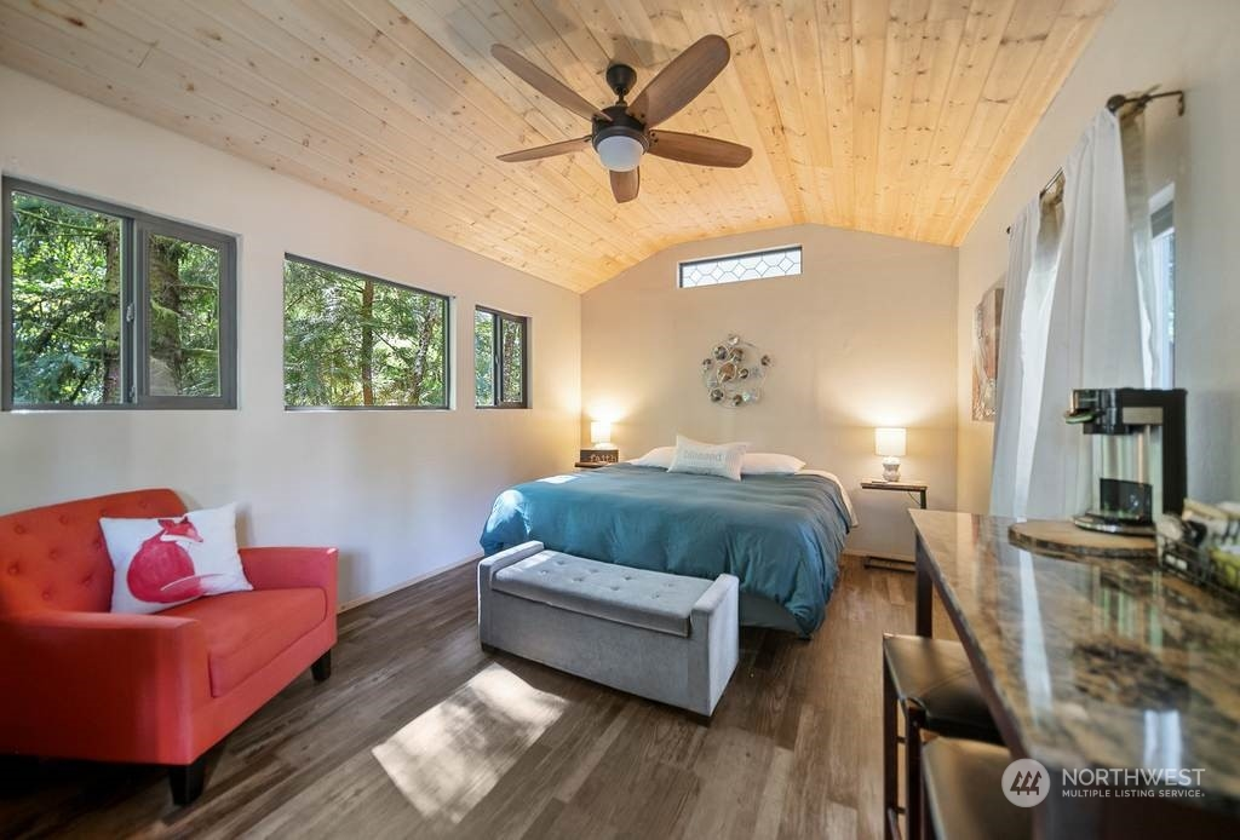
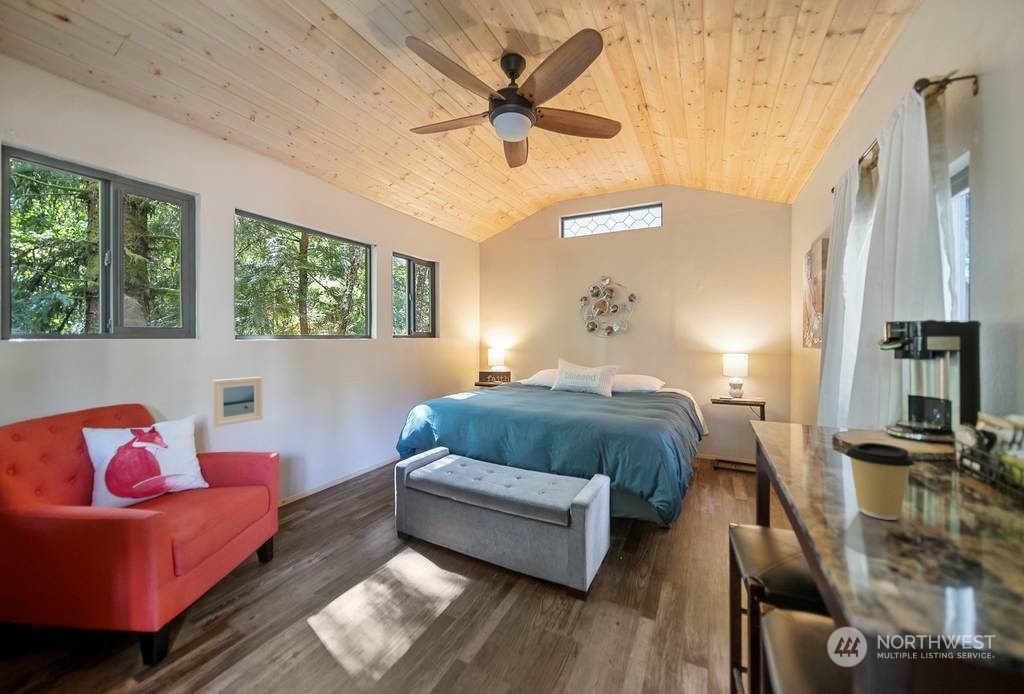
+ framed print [211,376,264,428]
+ coffee cup [844,442,916,521]
